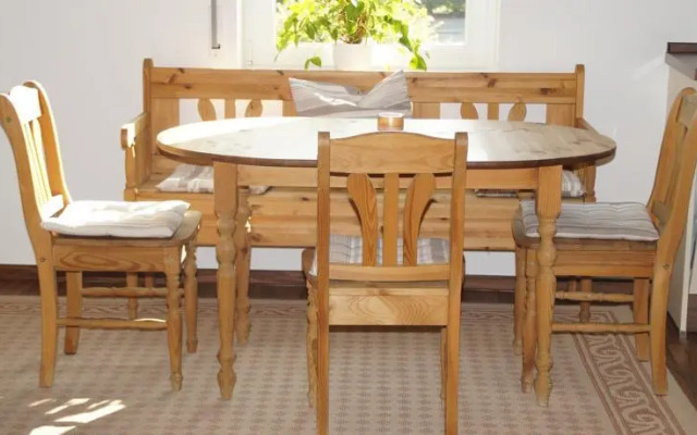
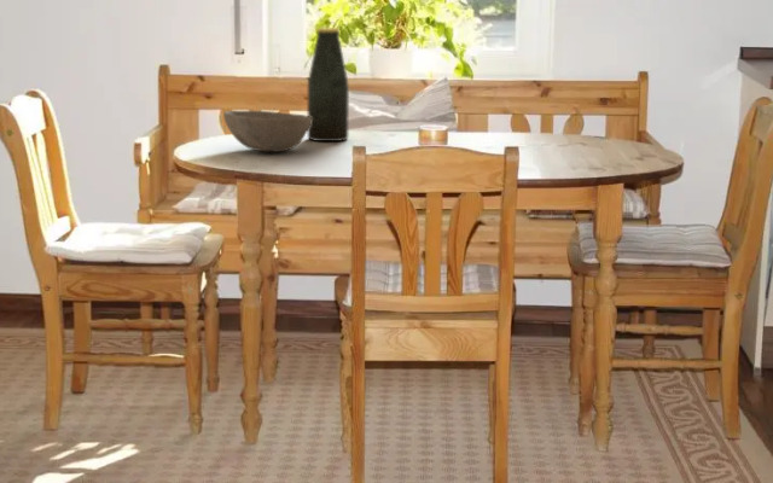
+ bowl [222,109,312,152]
+ bottle [307,27,350,142]
